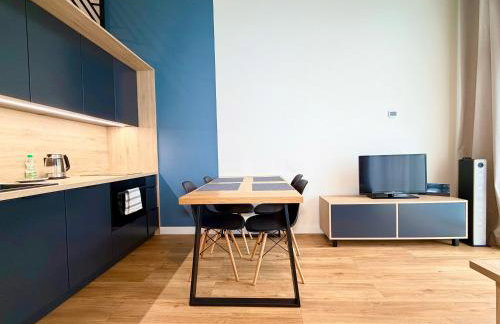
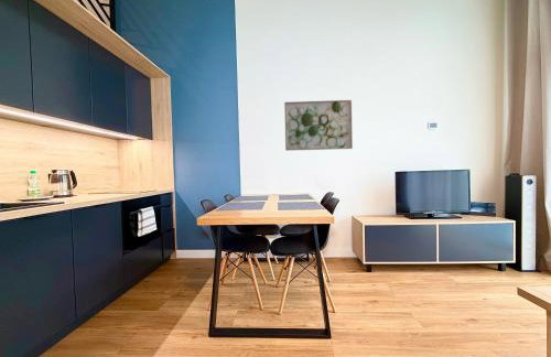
+ wall art [283,99,354,152]
